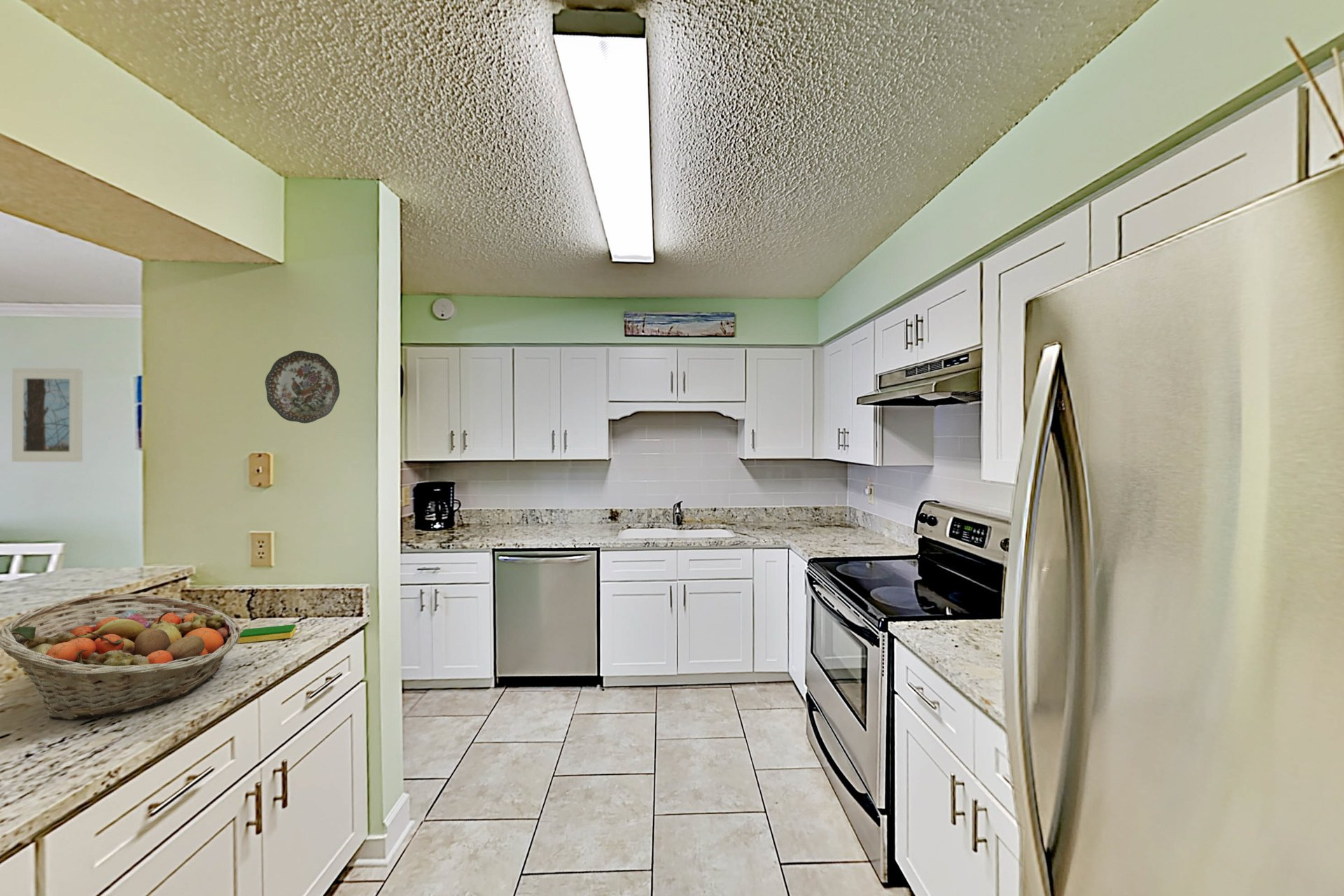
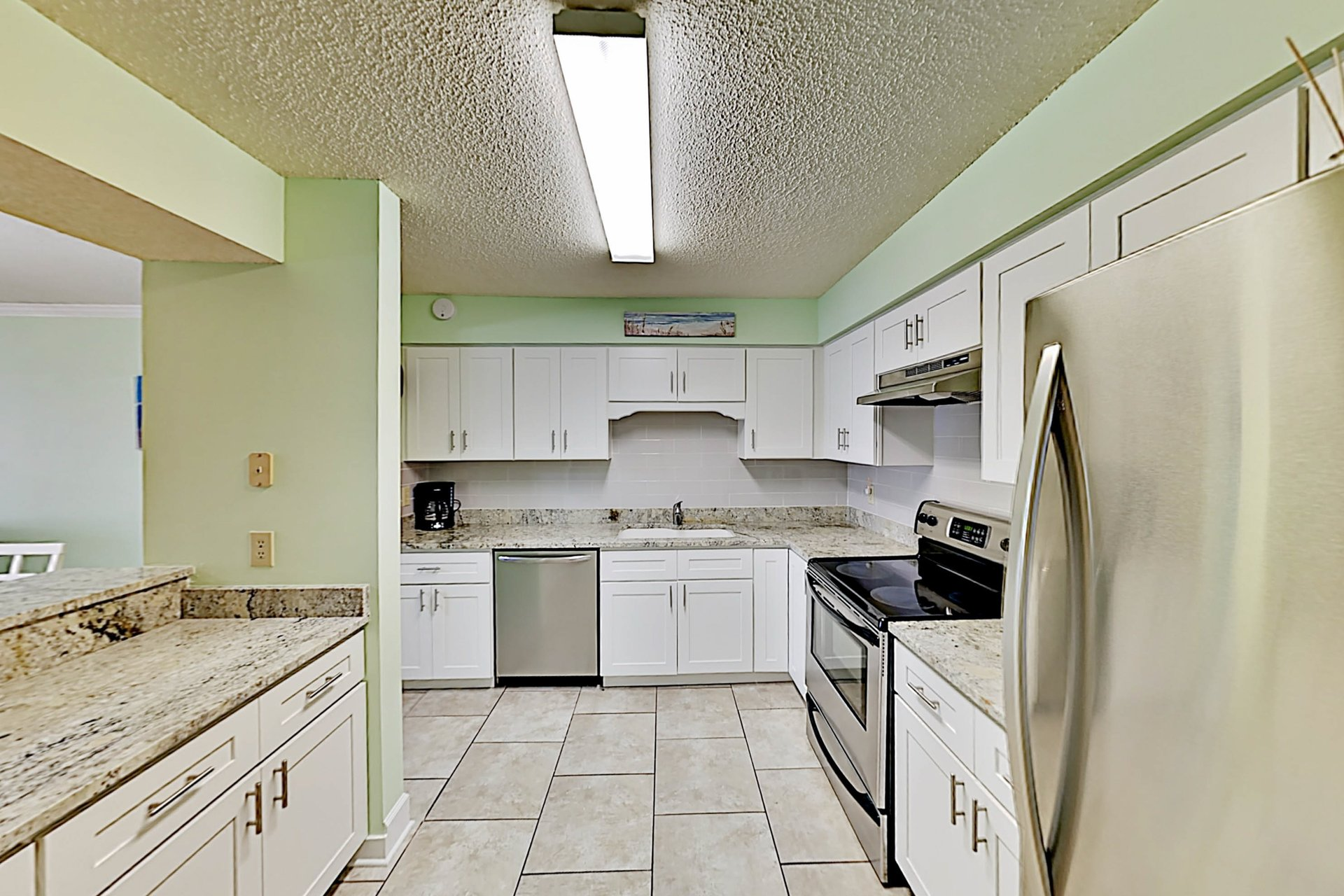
- fruit basket [0,593,241,721]
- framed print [11,367,83,463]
- dish sponge [237,624,296,644]
- decorative plate [265,350,340,424]
